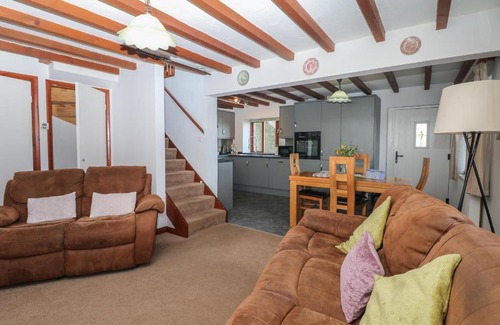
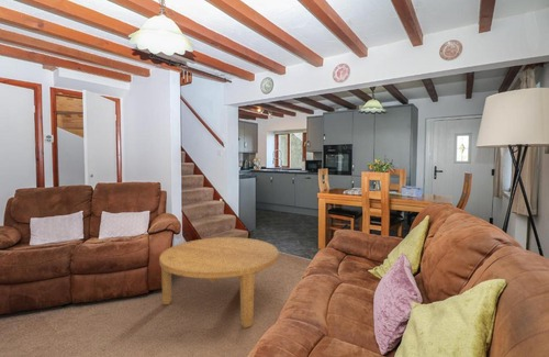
+ coffee table [158,236,279,330]
